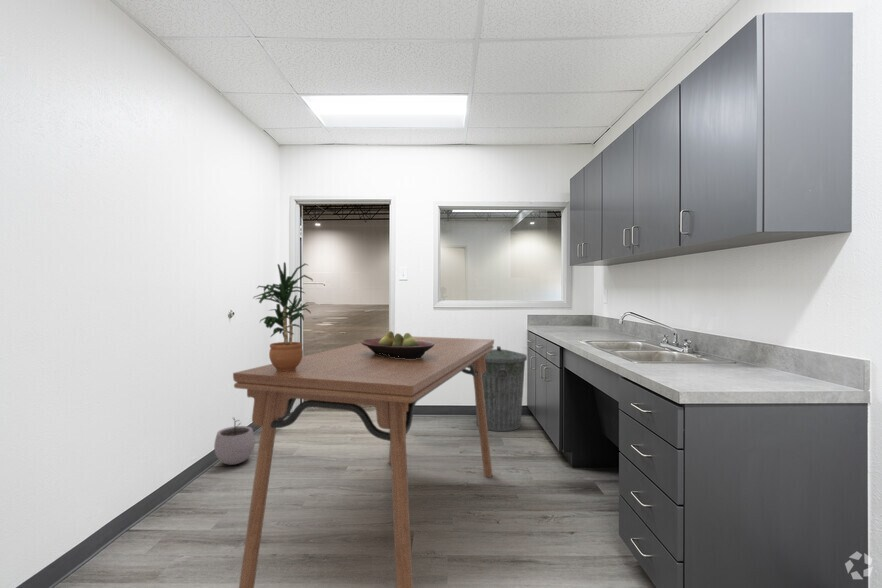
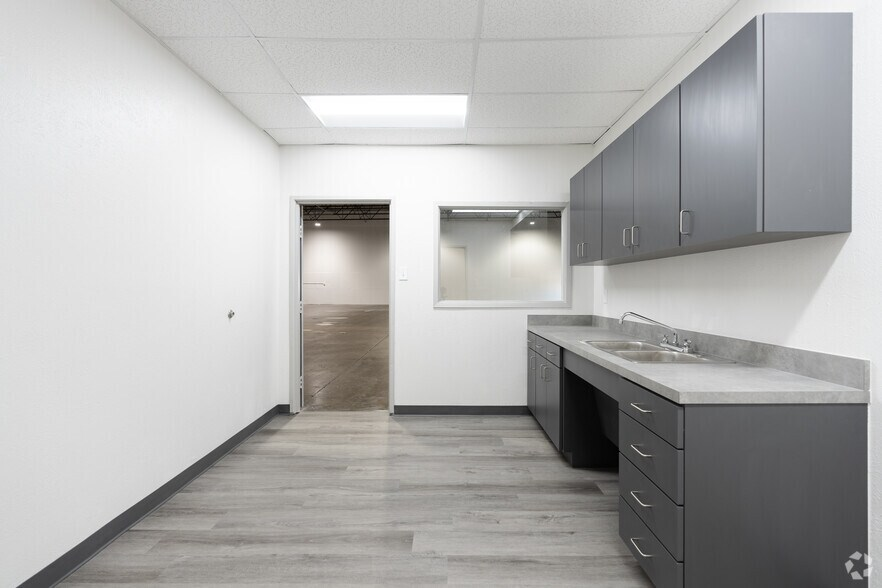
- trash can [474,345,528,432]
- potted plant [252,261,317,372]
- plant pot [213,417,256,466]
- fruit bowl [360,330,435,359]
- dining table [232,335,495,588]
